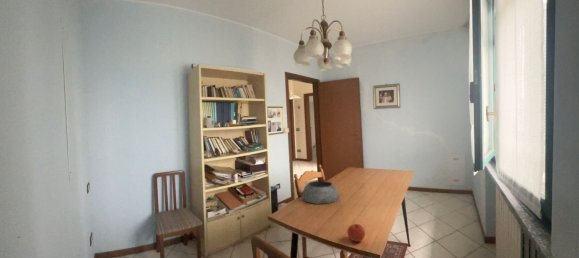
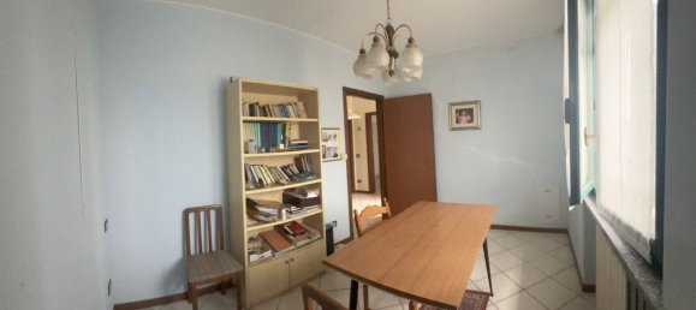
- apple [346,223,366,243]
- plant pot [301,180,340,205]
